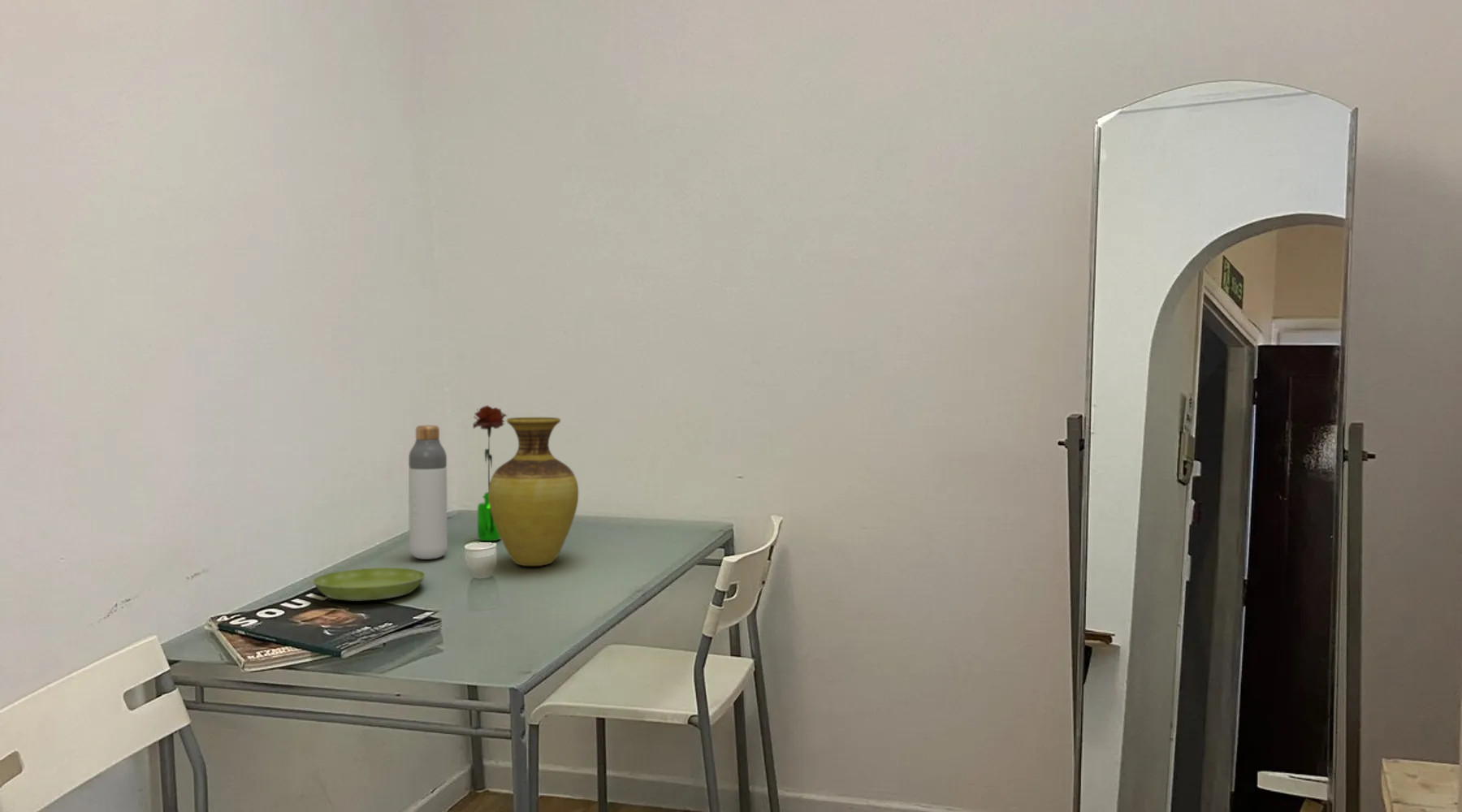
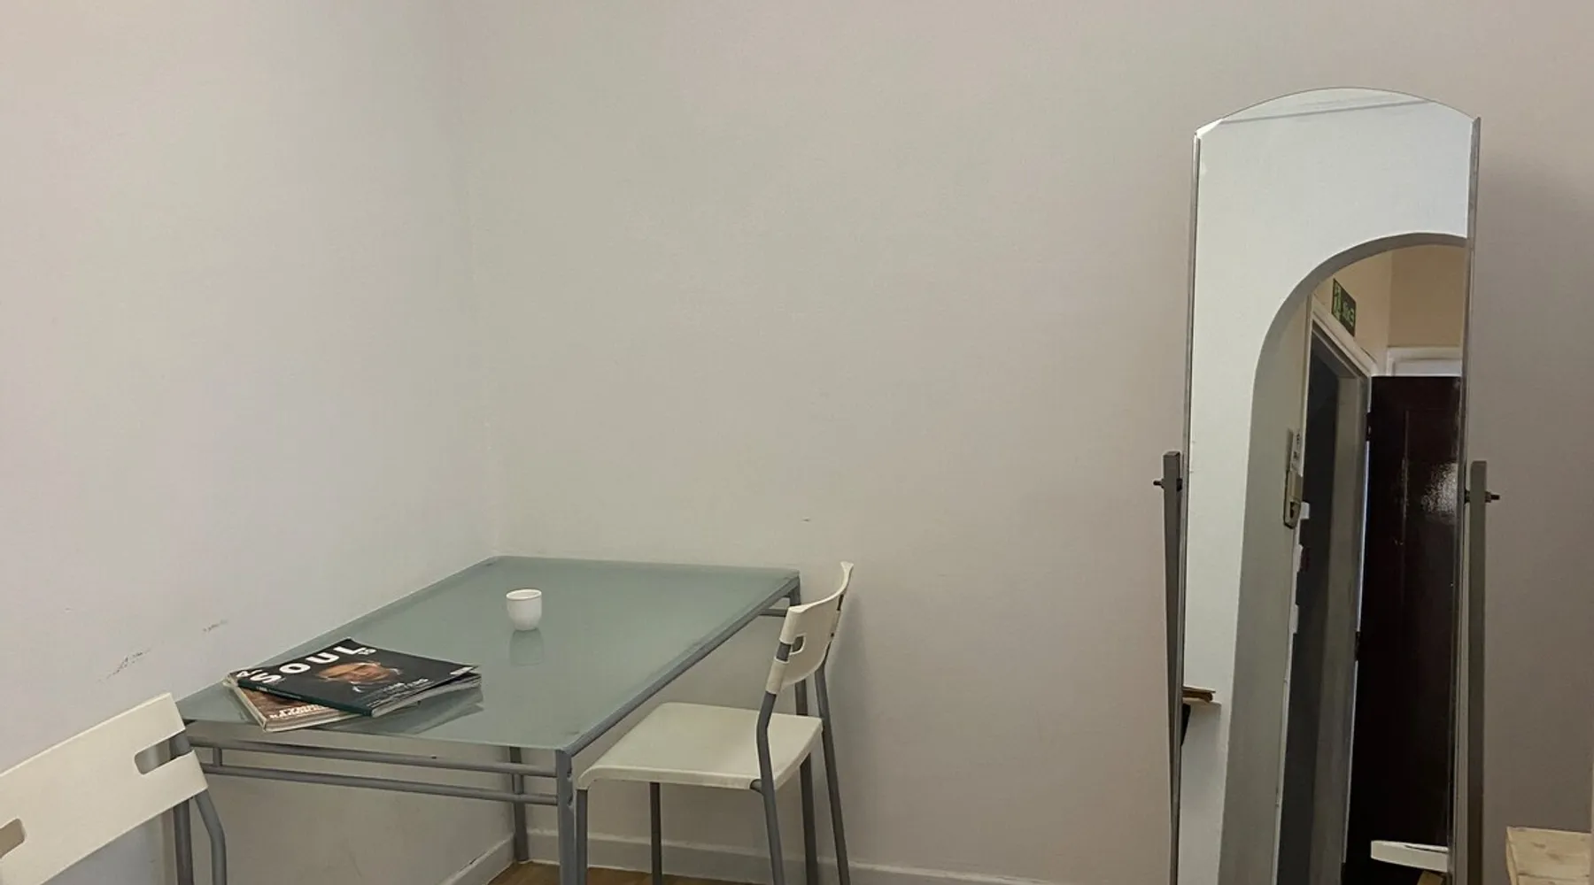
- saucer [312,567,426,602]
- bottle [408,425,448,560]
- flower [472,404,508,542]
- vase [489,417,579,567]
